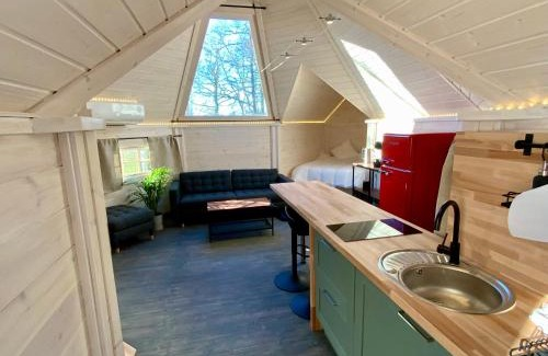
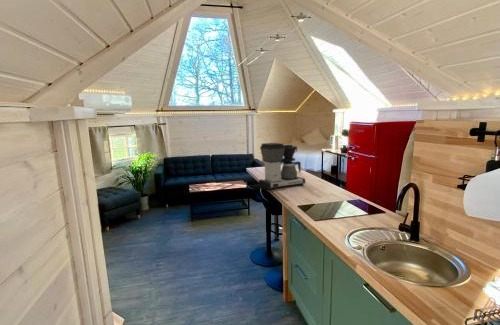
+ coffee maker [258,142,306,191]
